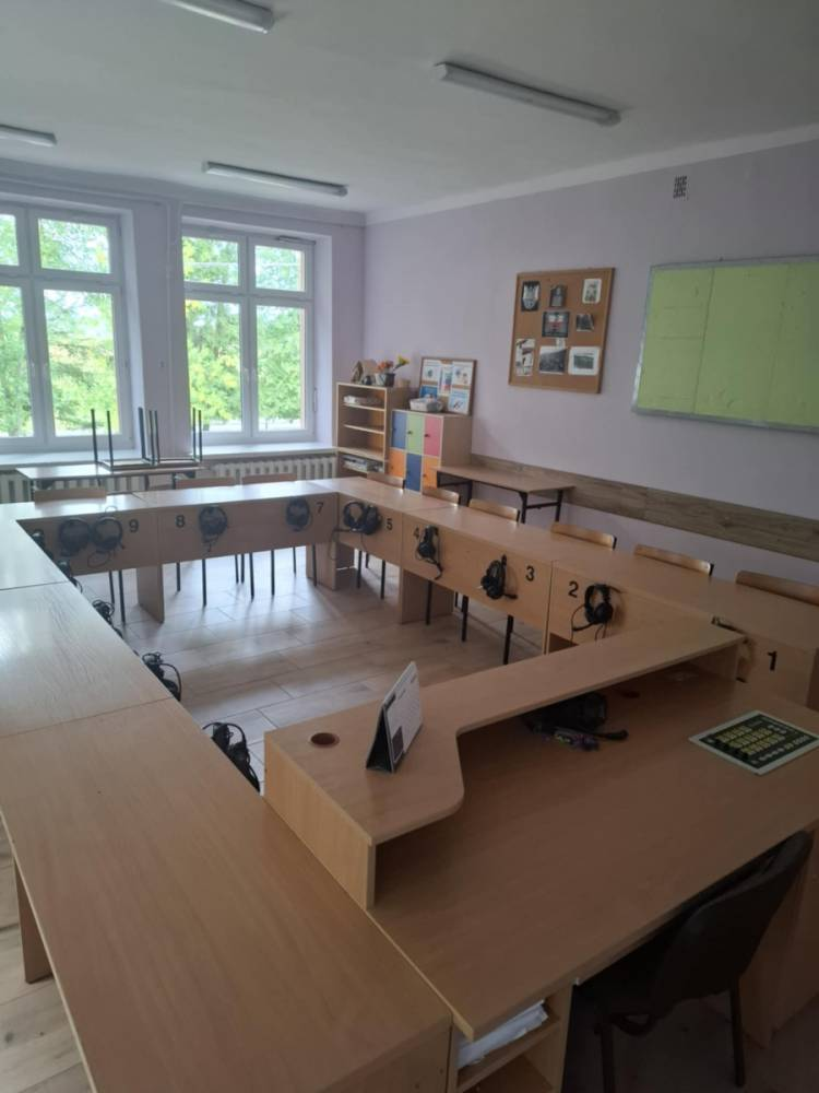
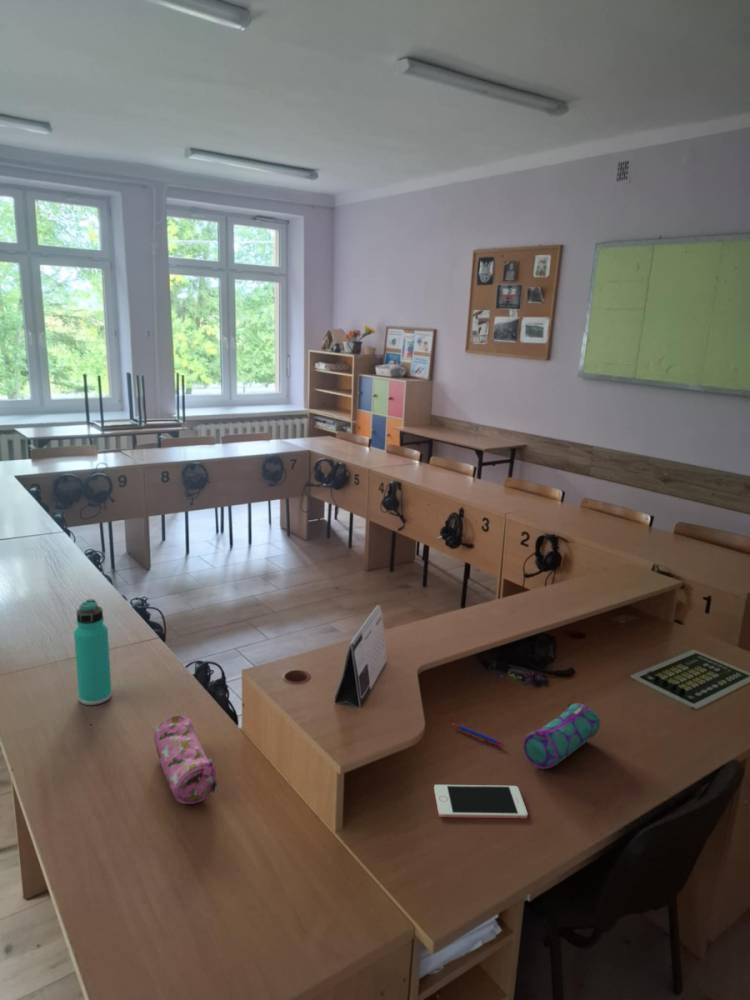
+ thermos bottle [73,598,113,706]
+ pen [452,723,504,747]
+ pencil case [153,714,218,805]
+ cell phone [433,784,529,819]
+ pencil case [522,703,601,770]
